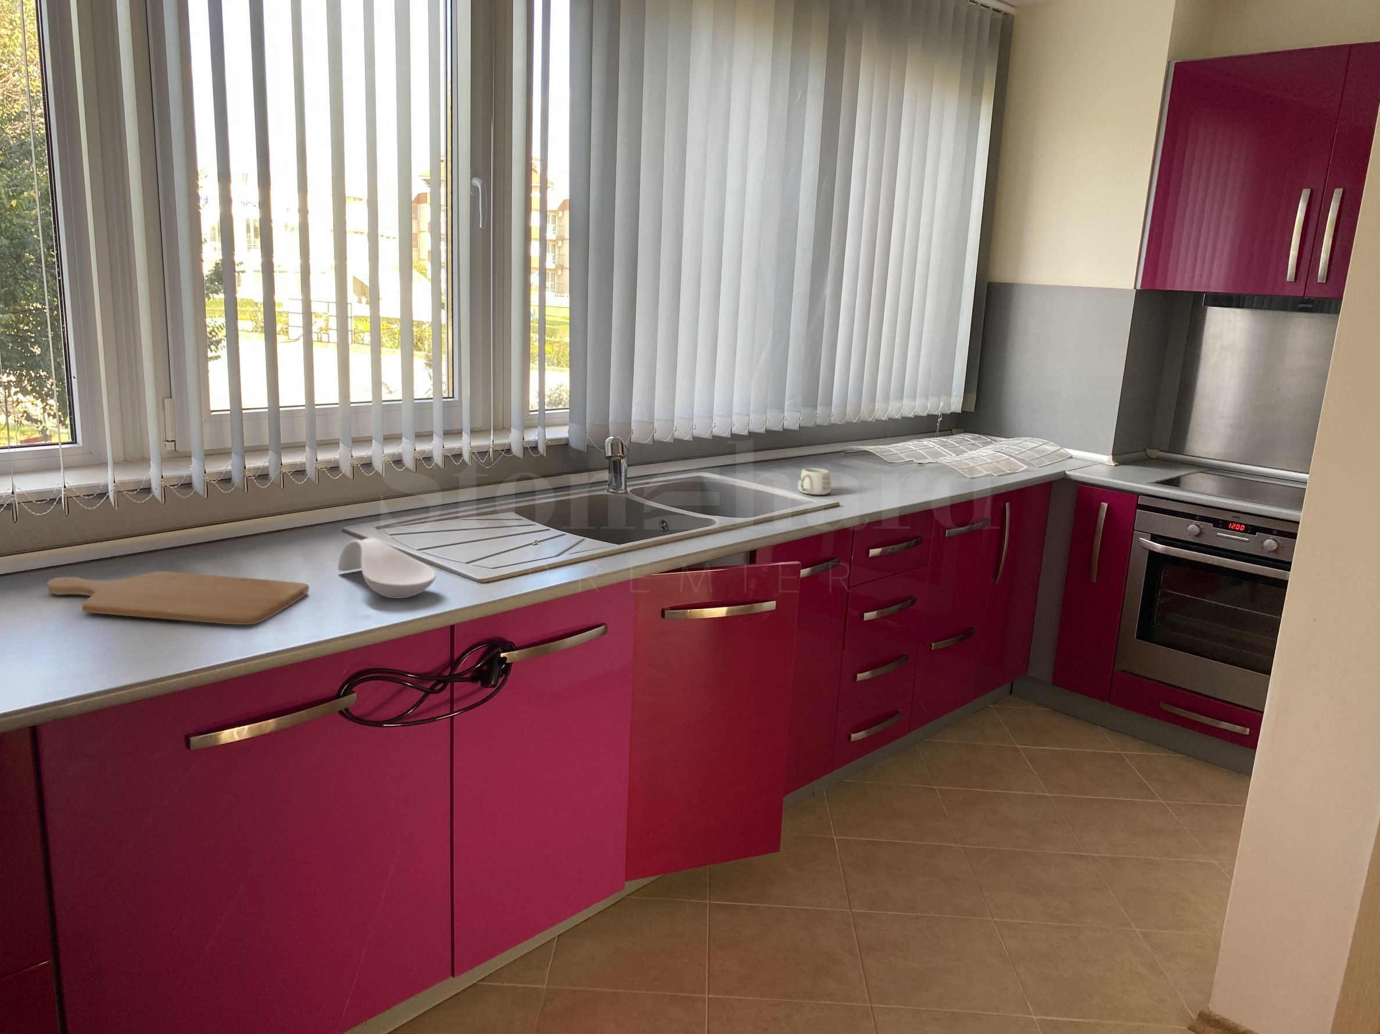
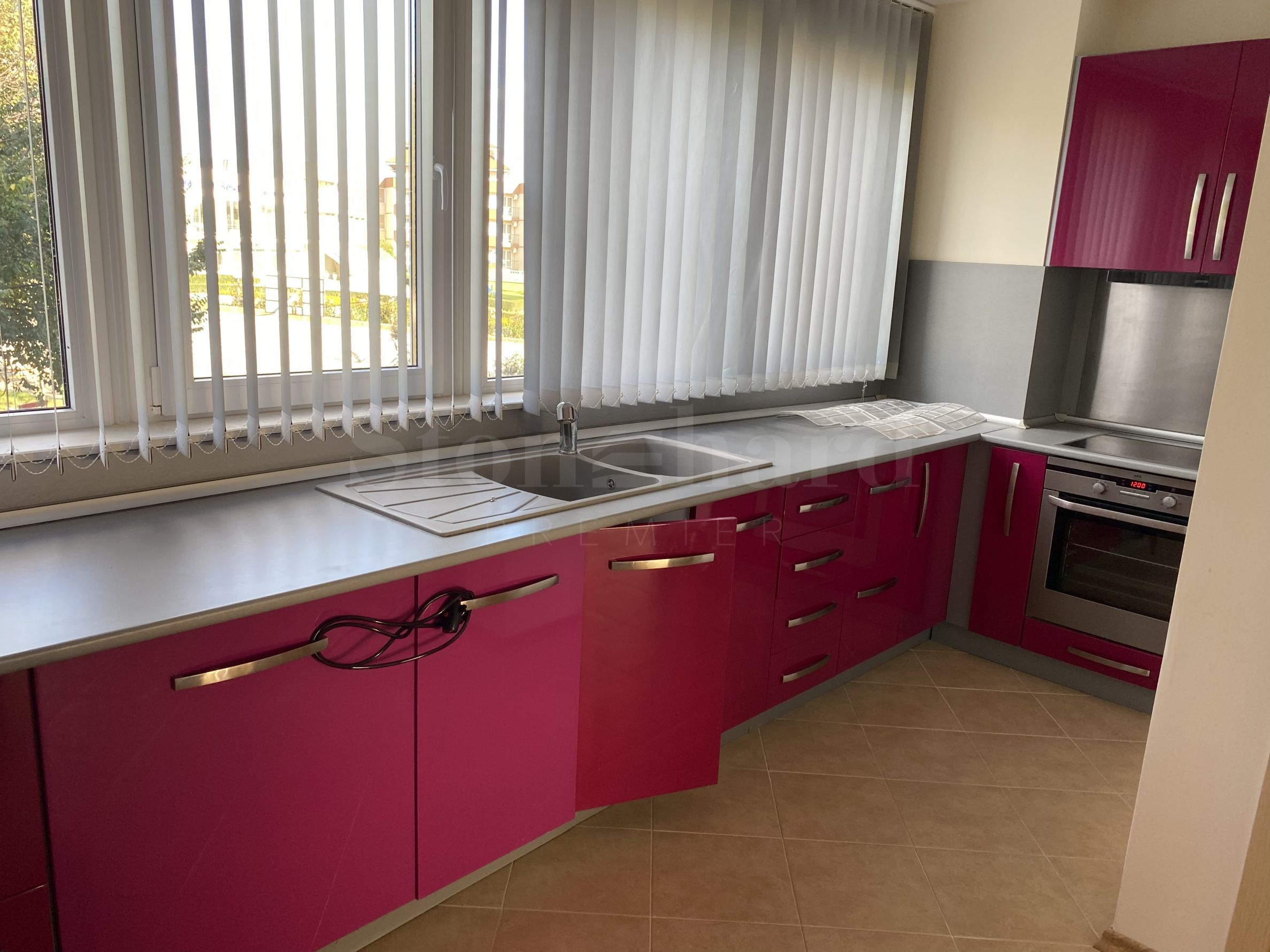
- mug [798,467,831,495]
- chopping board [47,570,310,626]
- spoon rest [338,537,437,600]
